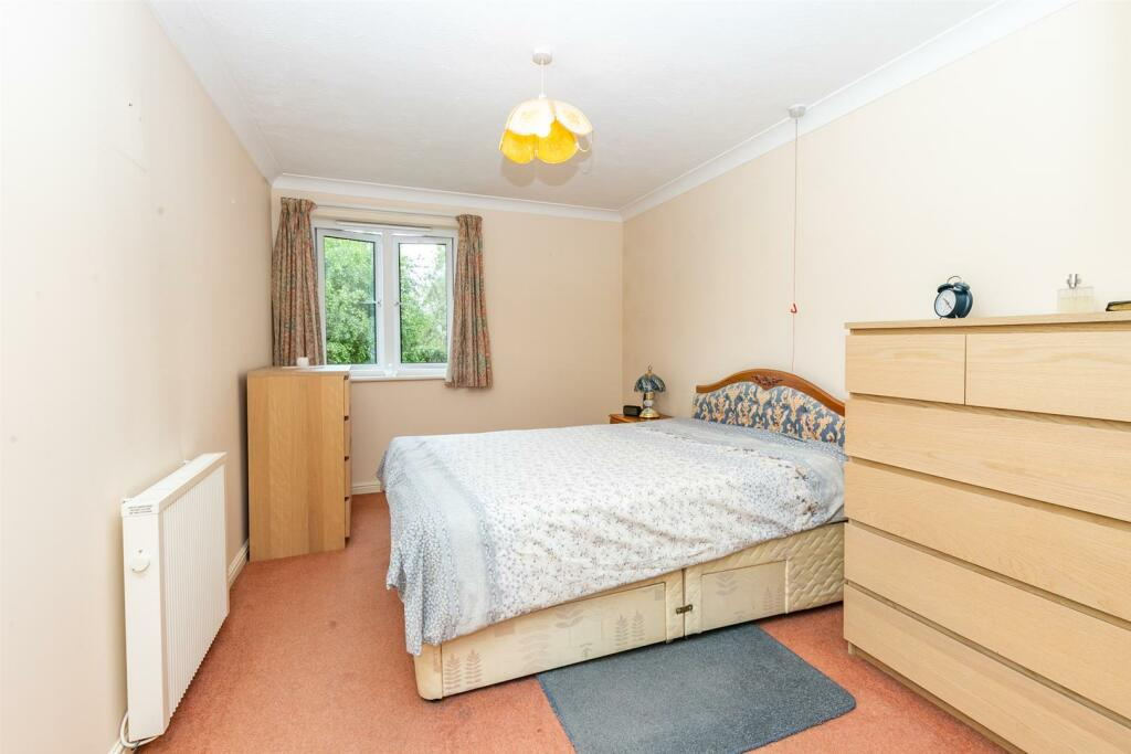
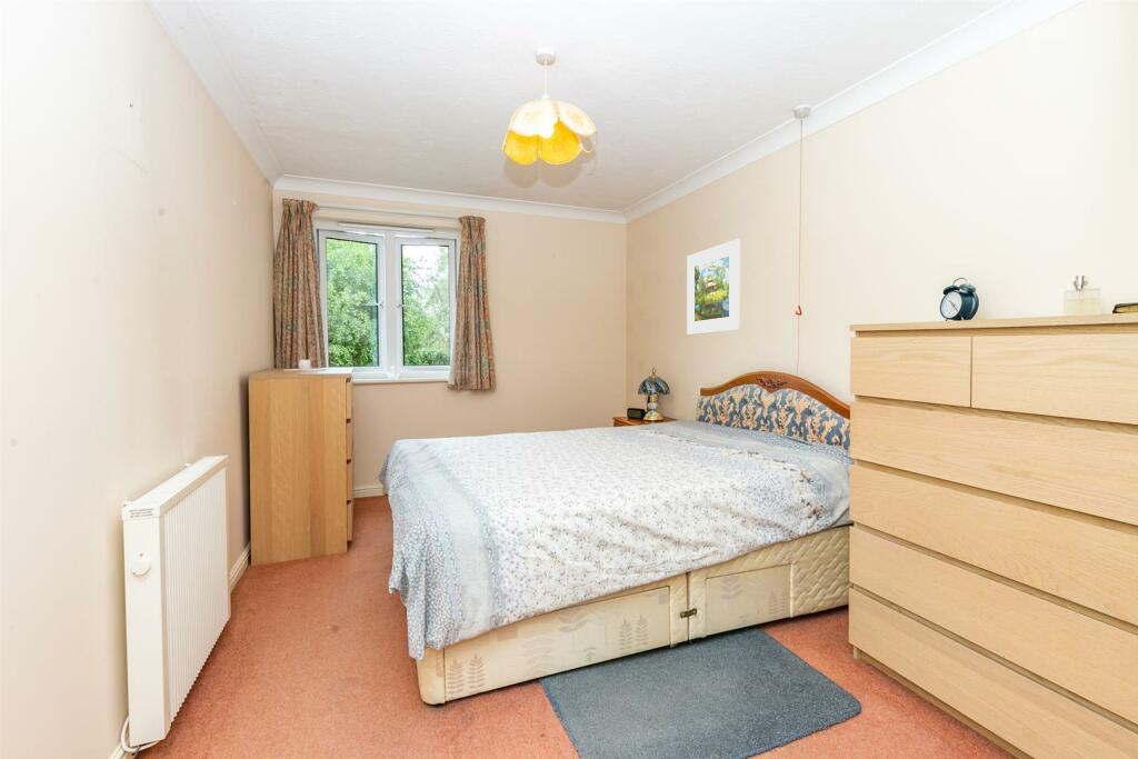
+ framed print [686,238,741,336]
